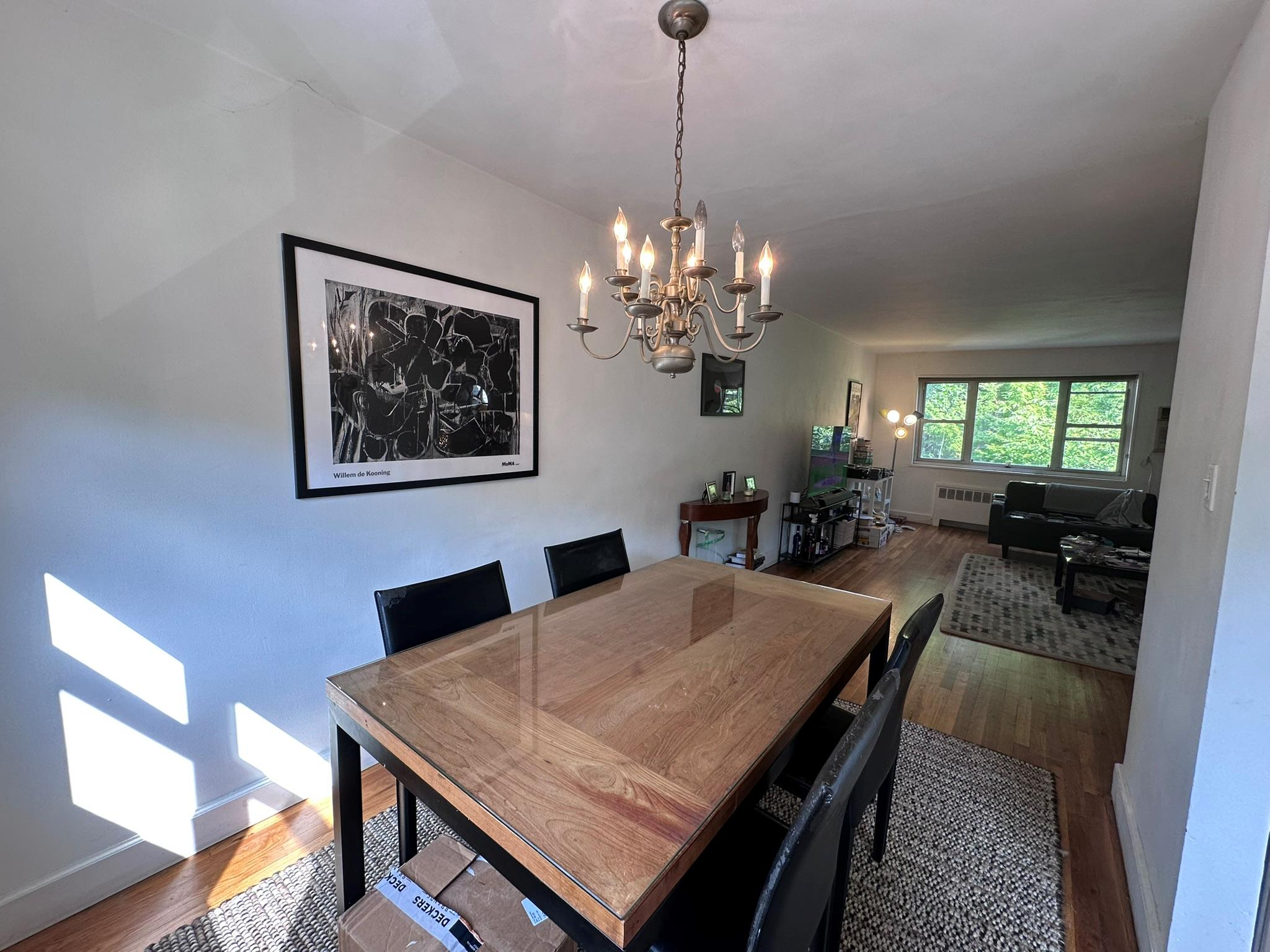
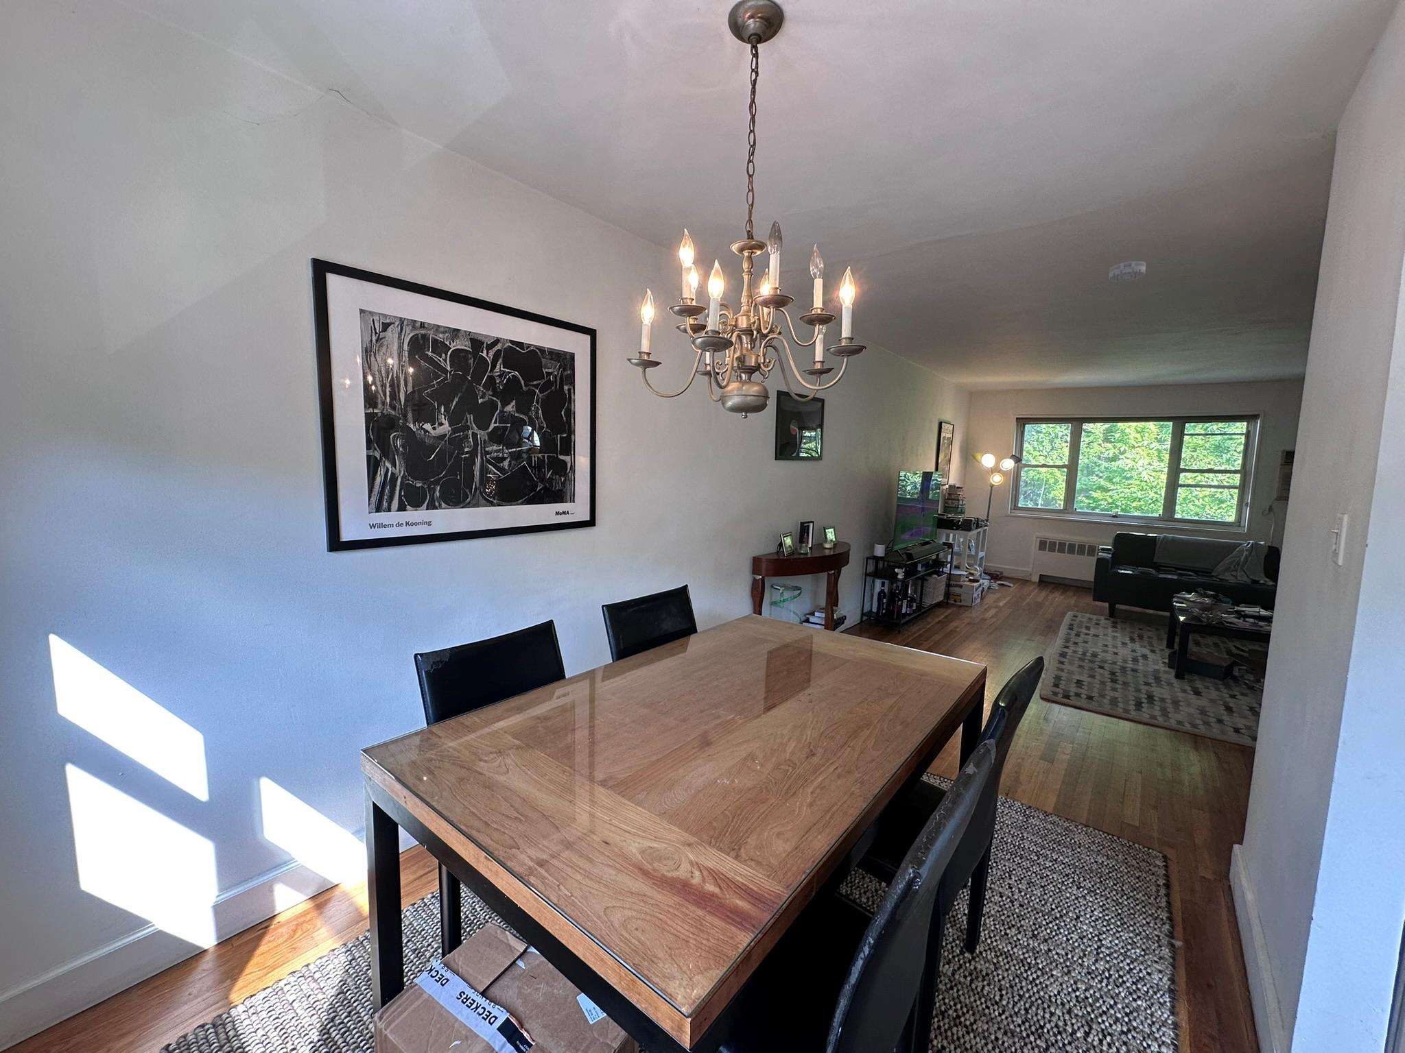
+ smoke detector [1107,261,1146,282]
